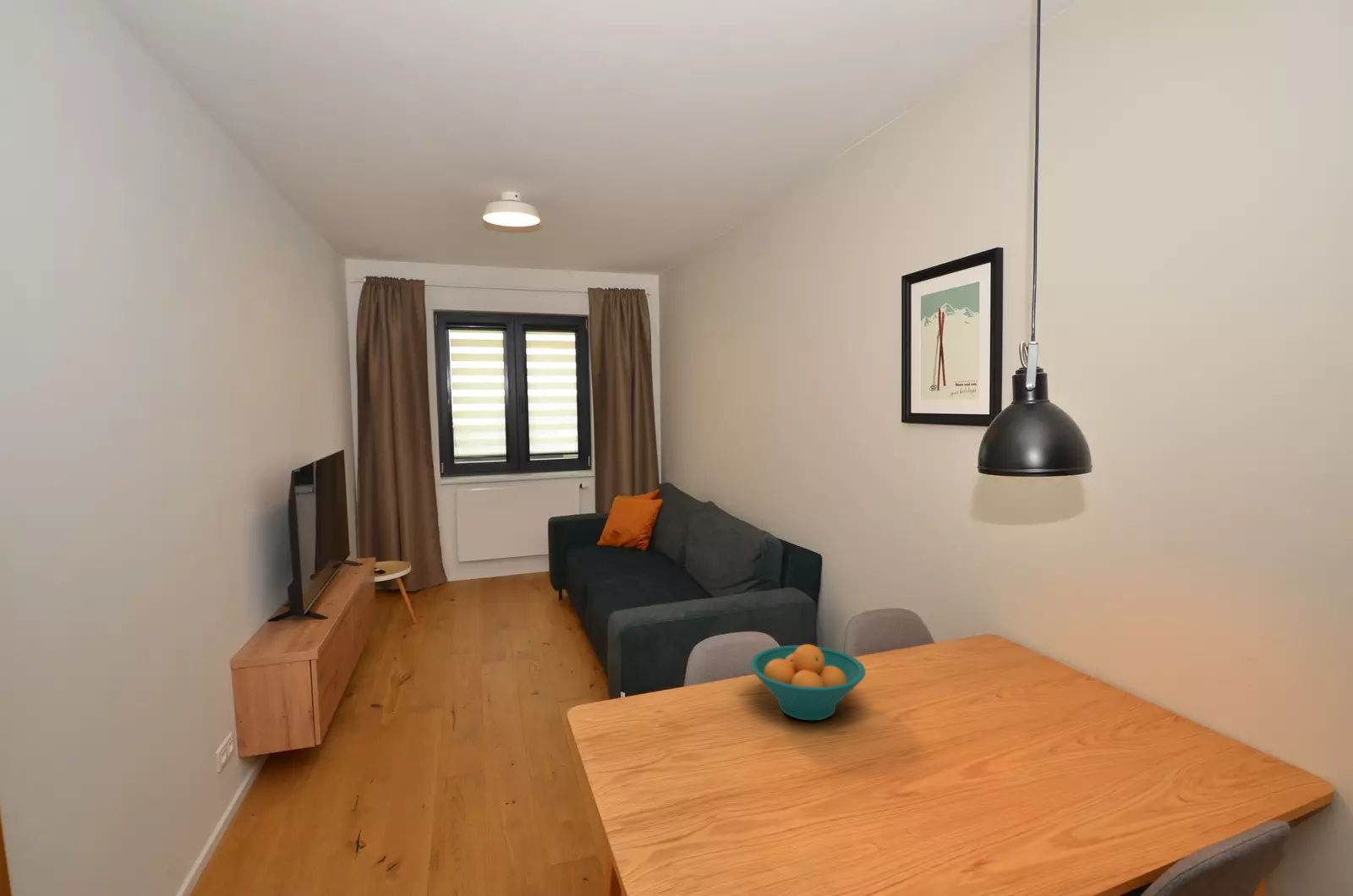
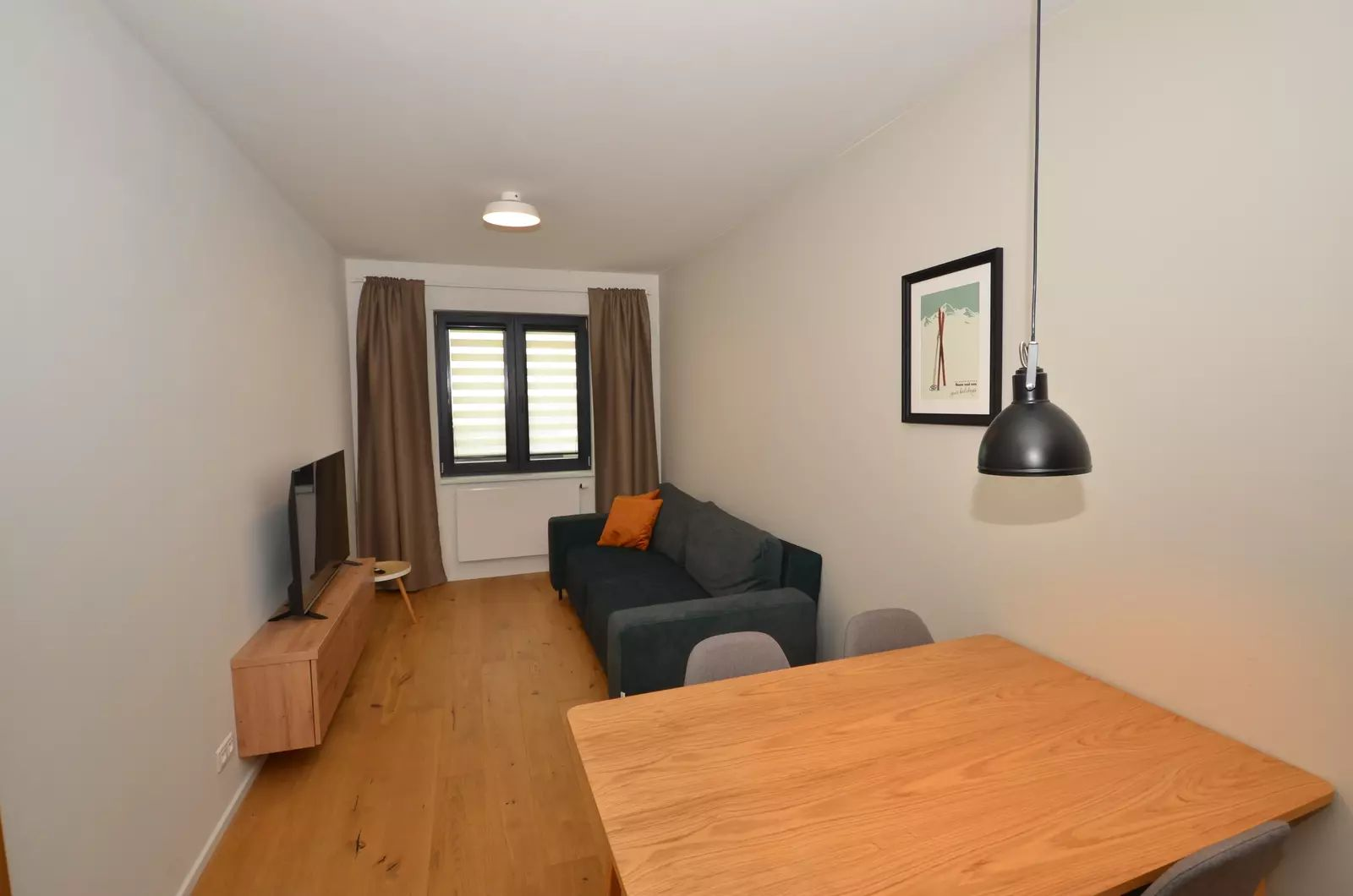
- fruit bowl [749,643,867,721]
